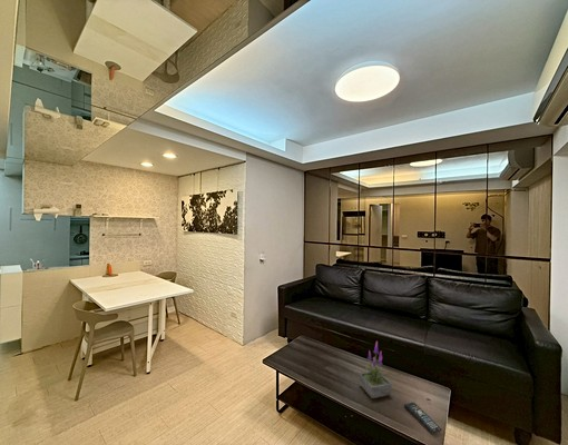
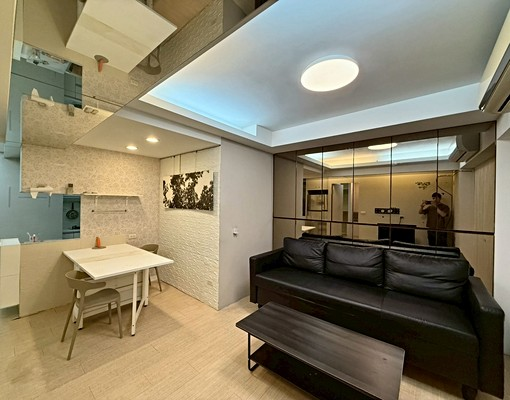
- remote control [403,402,443,435]
- potted plant [359,339,392,399]
